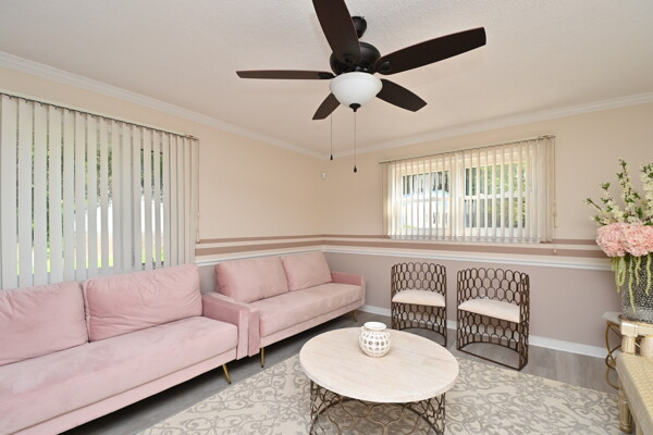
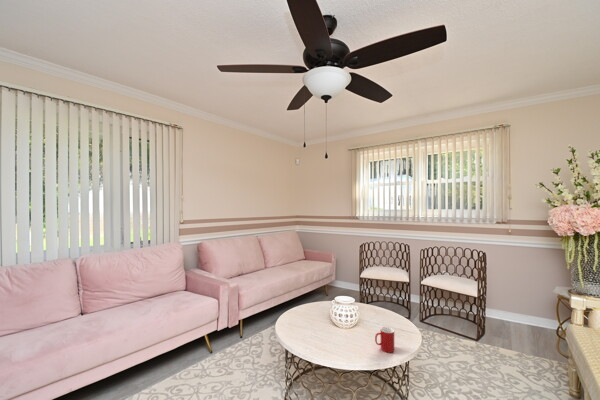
+ cup [374,326,395,354]
